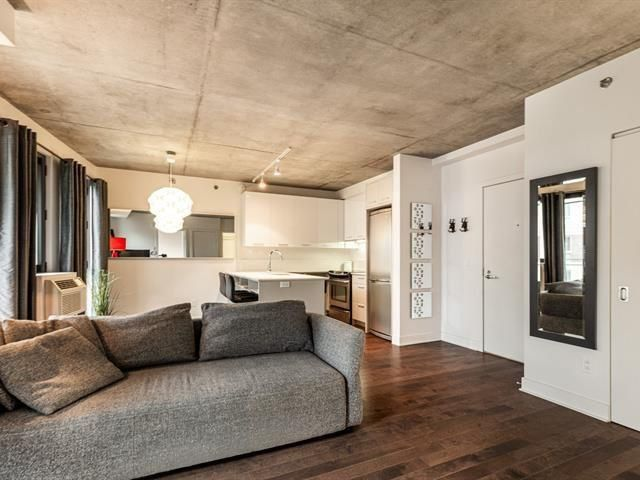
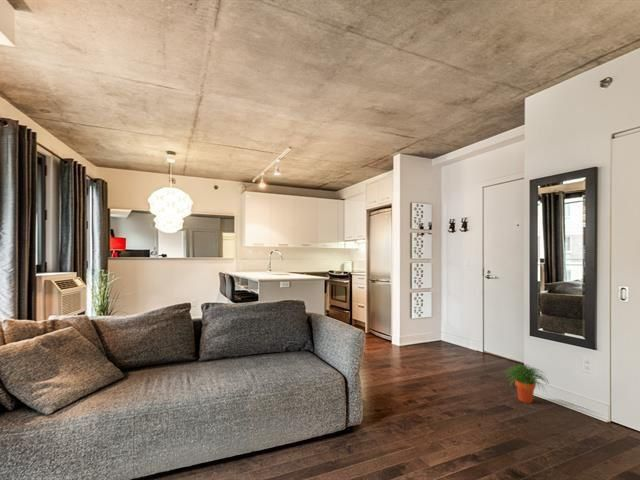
+ potted plant [503,362,550,404]
